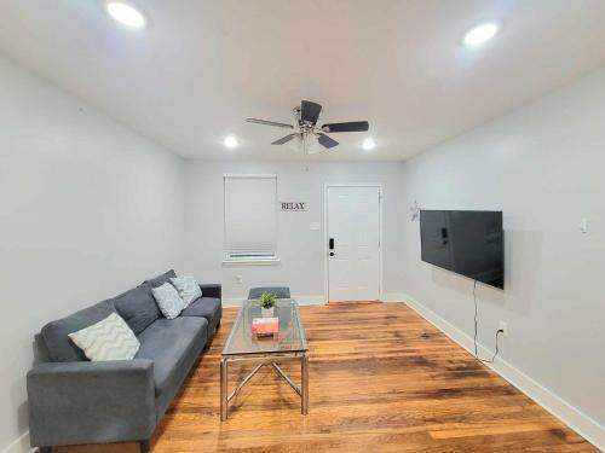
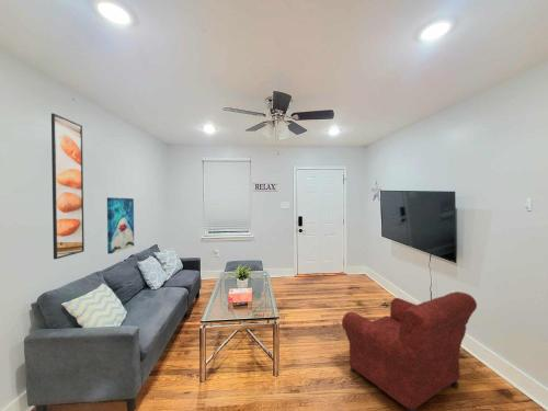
+ wall art [106,196,135,255]
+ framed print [50,112,85,260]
+ armchair [341,290,478,411]
